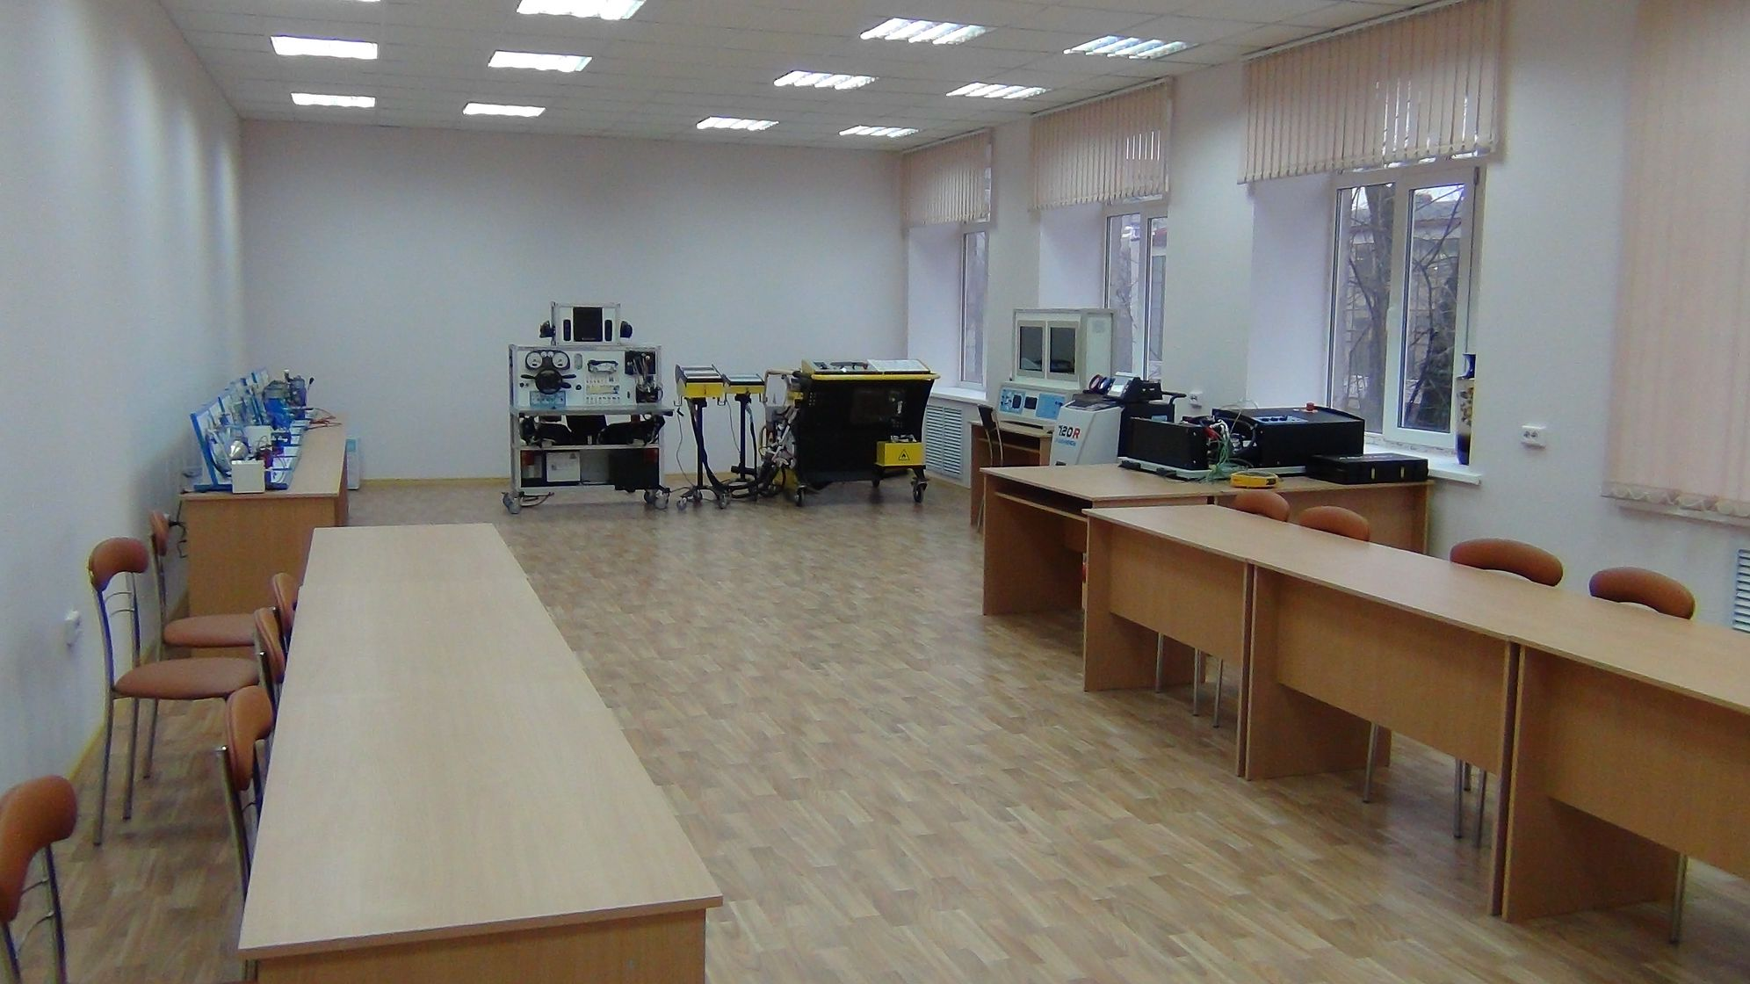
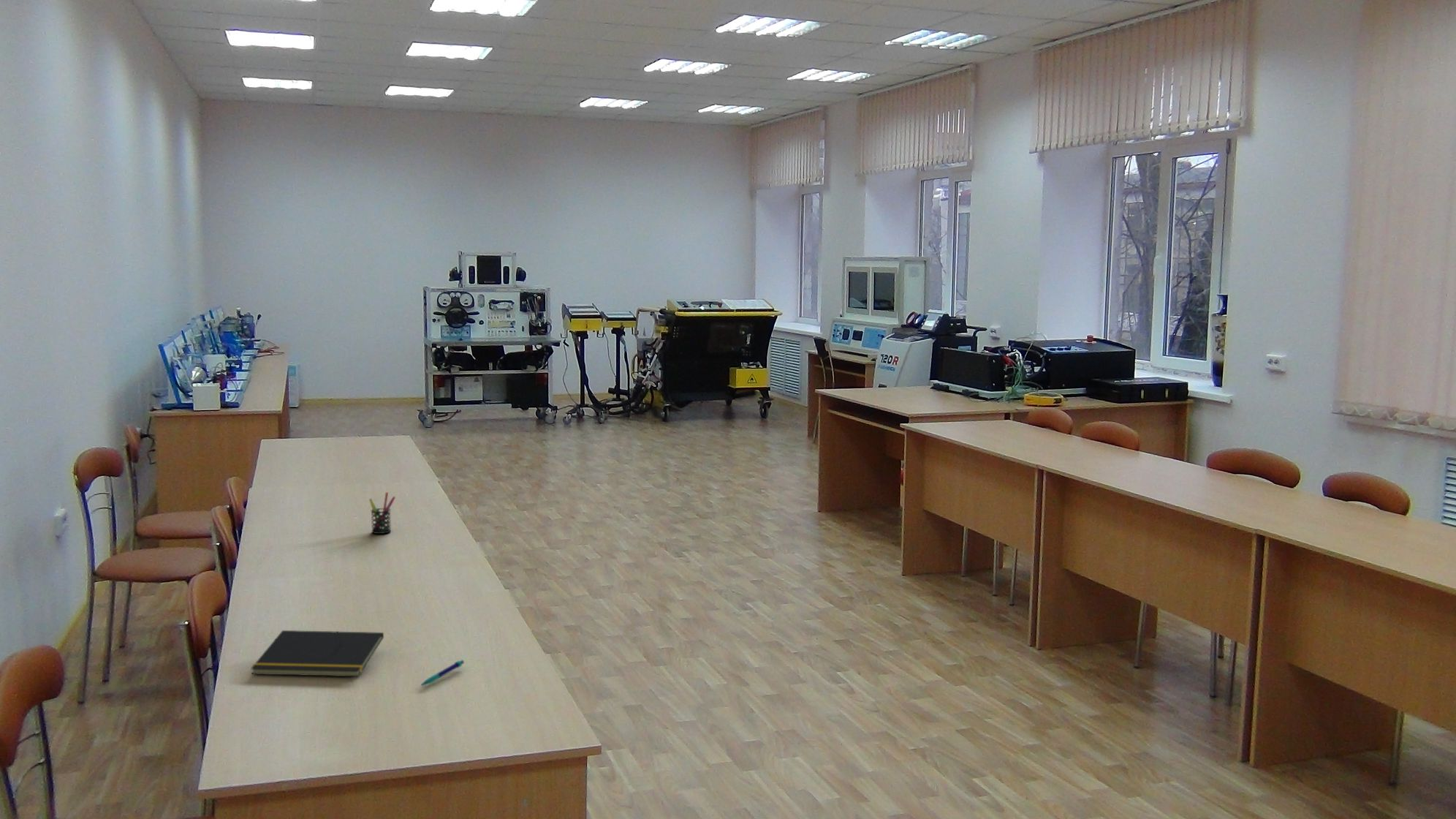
+ pen [420,660,465,687]
+ pen holder [368,491,396,535]
+ notepad [250,630,384,677]
